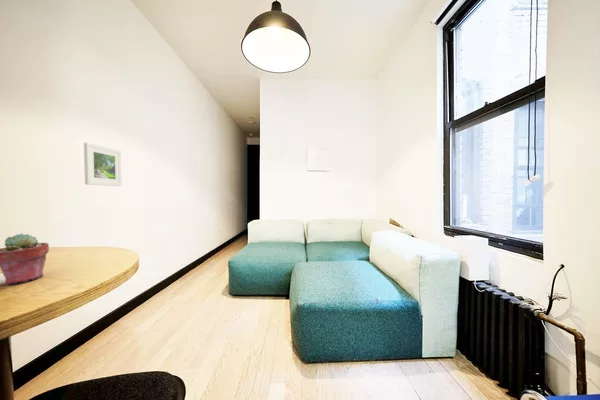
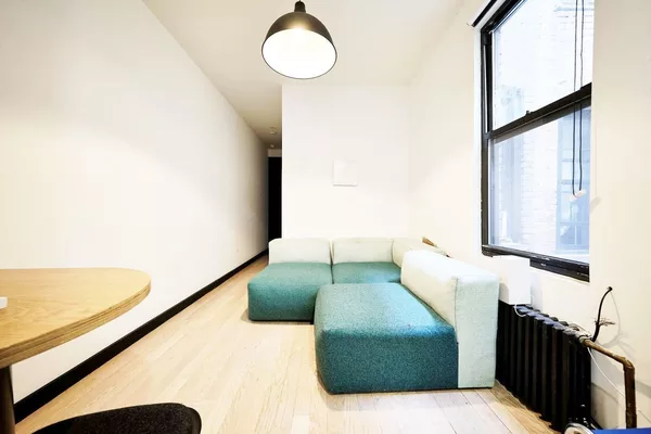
- potted succulent [0,232,50,286]
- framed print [83,142,123,187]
